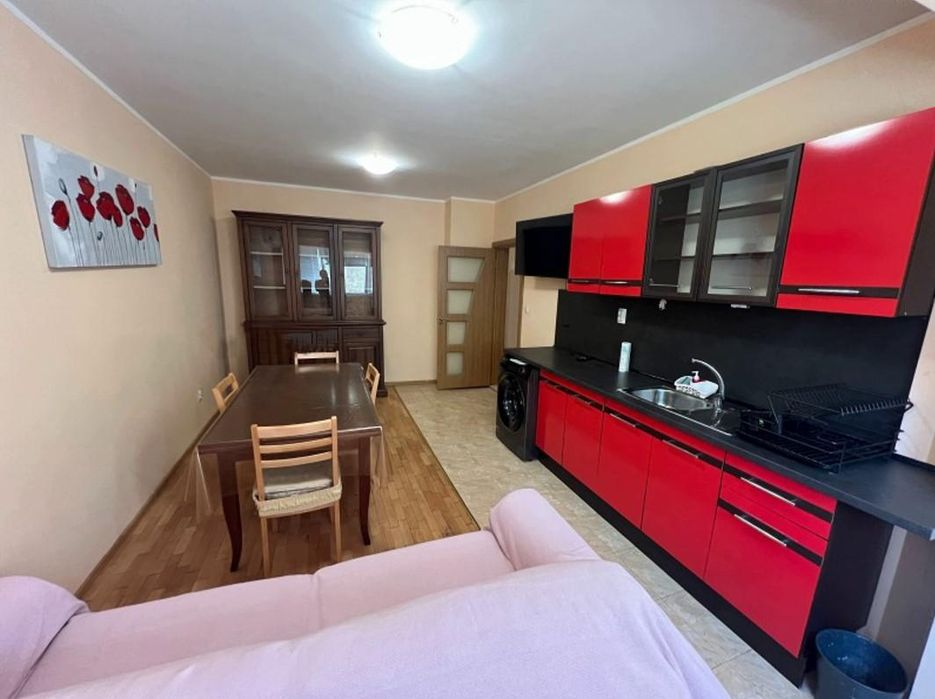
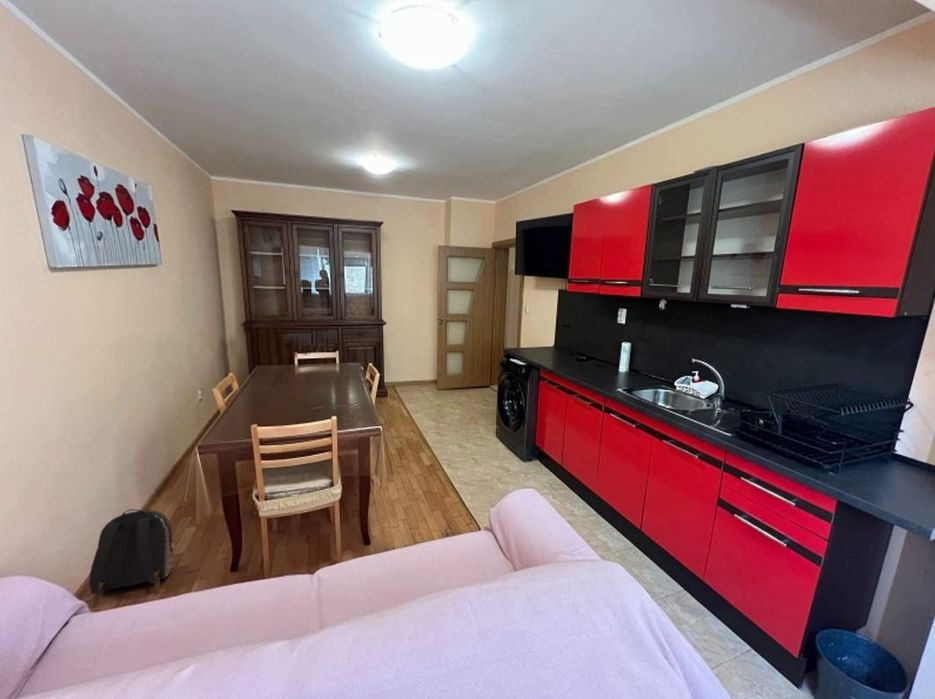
+ backpack [88,508,175,608]
